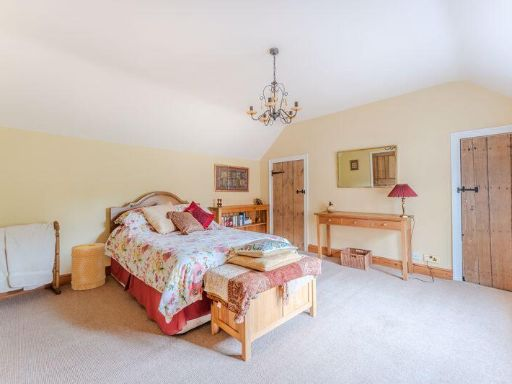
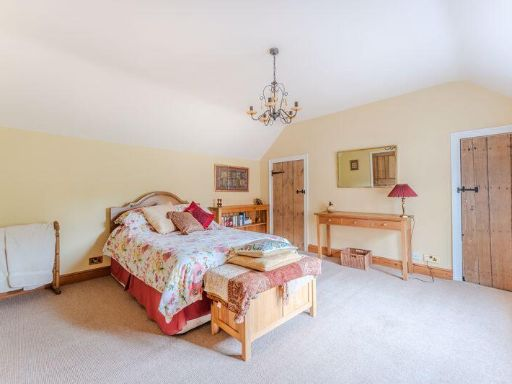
- basket [70,242,106,291]
